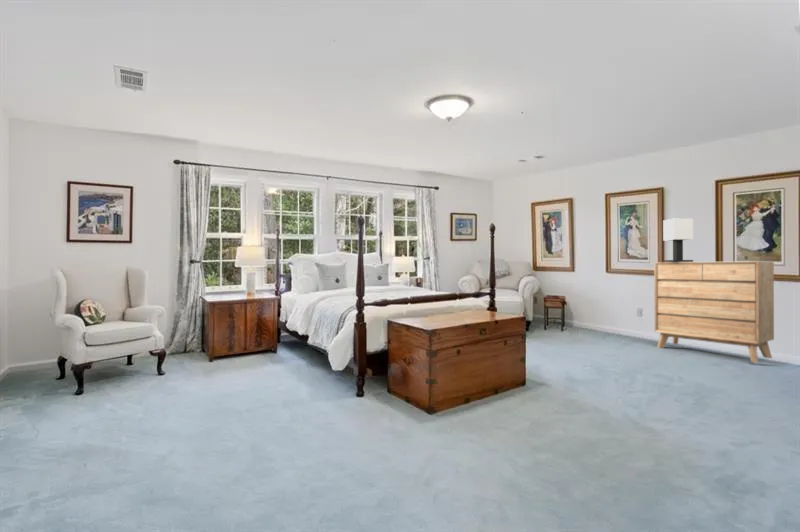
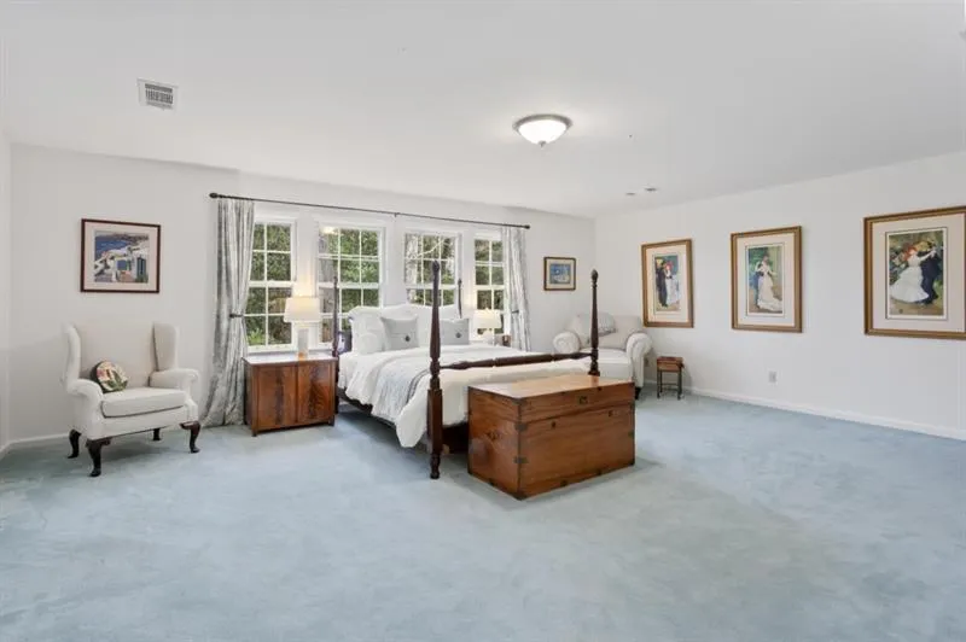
- table lamp [662,217,694,262]
- dresser [653,260,775,364]
